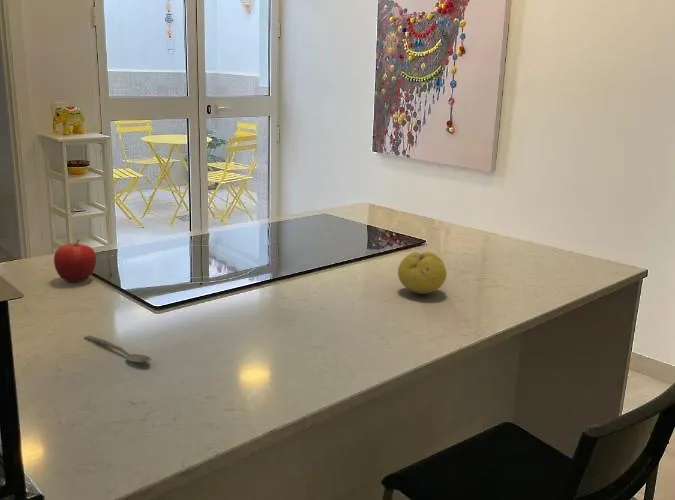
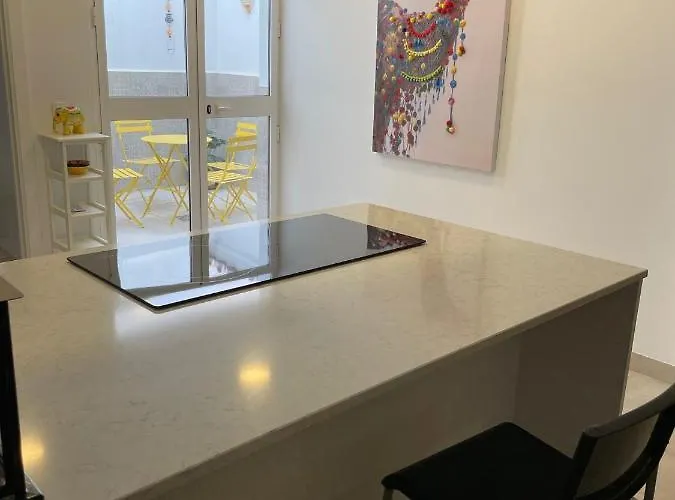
- fruit [53,238,97,284]
- spoon [83,335,152,364]
- fruit [397,251,447,295]
